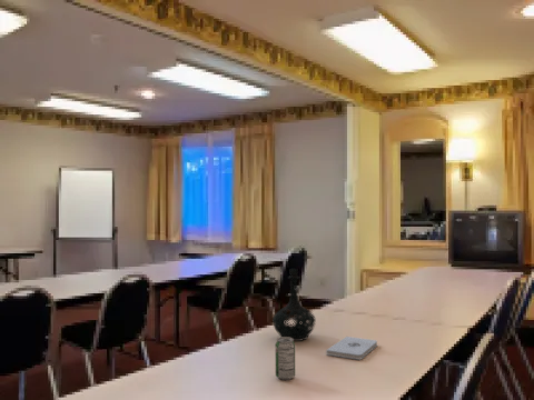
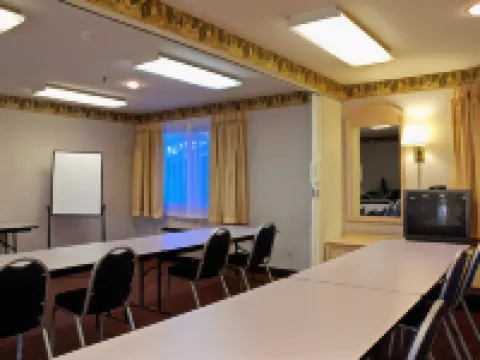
- notepad [325,336,378,361]
- bottle [271,268,317,342]
- beverage can [275,337,296,381]
